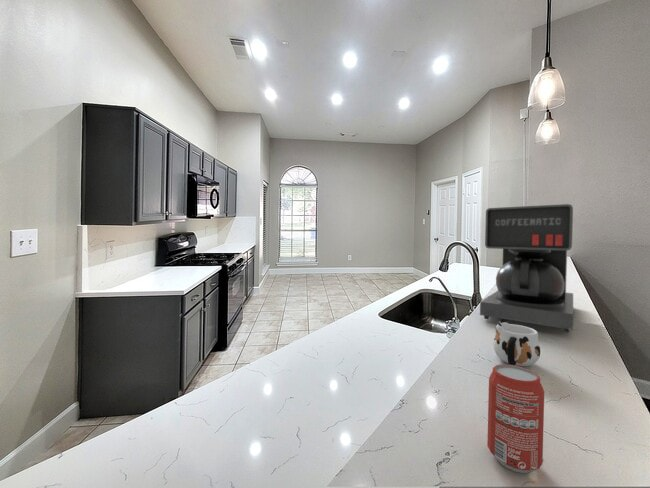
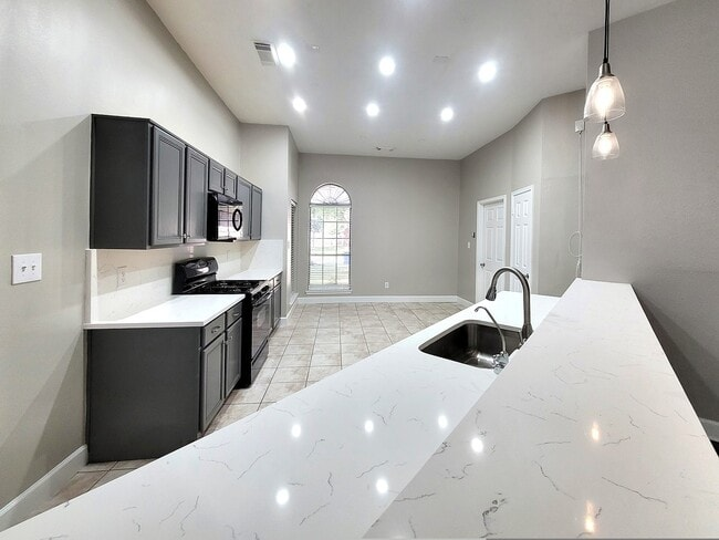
- beverage can [486,363,545,474]
- mug [492,318,541,367]
- coffee maker [479,203,574,333]
